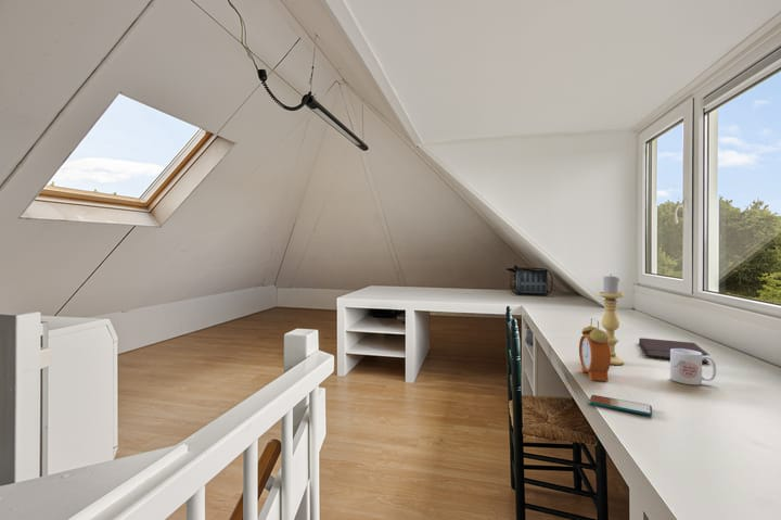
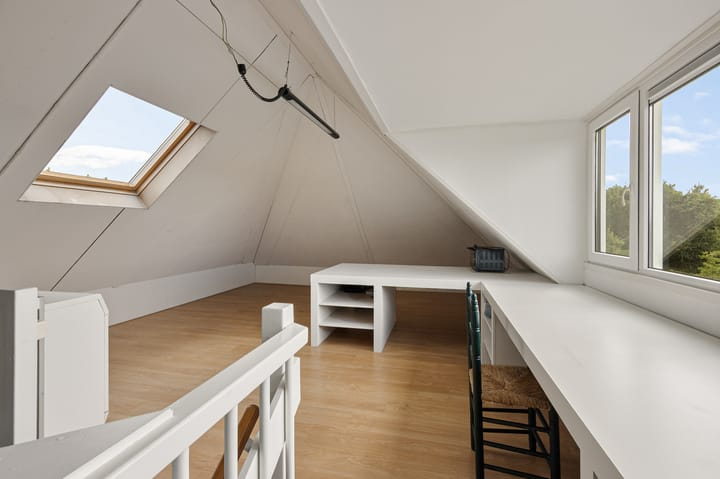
- notebook [638,337,710,364]
- mug [669,348,717,385]
- smartphone [588,394,653,417]
- alarm clock [578,318,612,382]
- candle holder [597,274,625,366]
